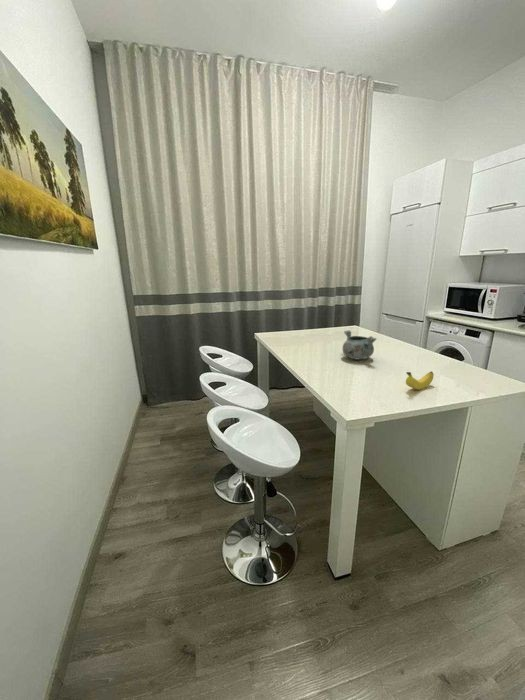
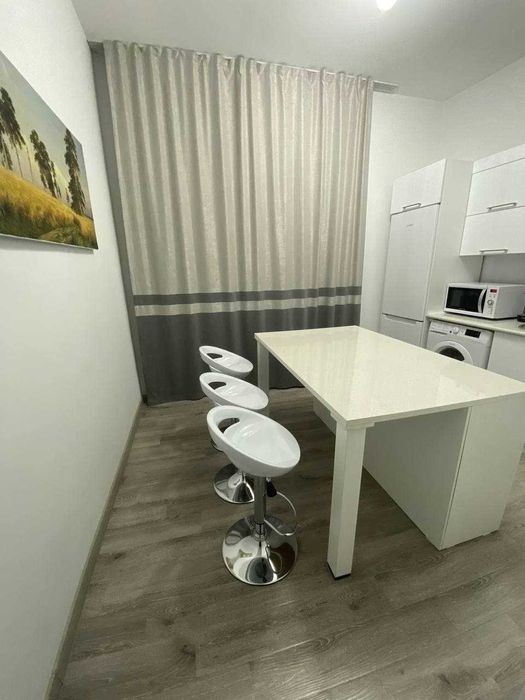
- decorative bowl [342,330,377,360]
- banana [405,370,435,391]
